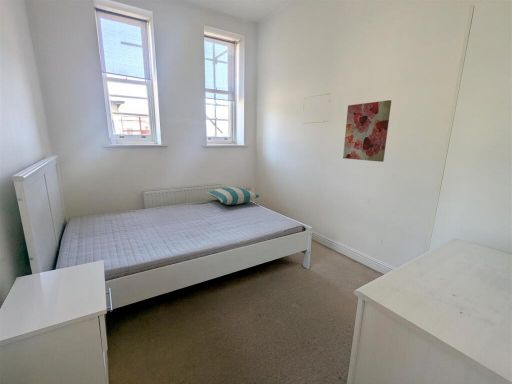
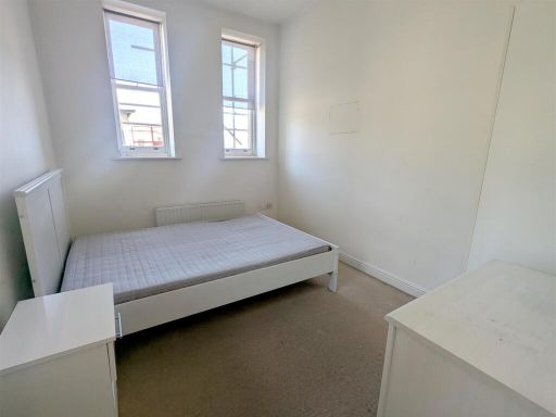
- pillow [206,186,260,206]
- wall art [342,99,392,163]
